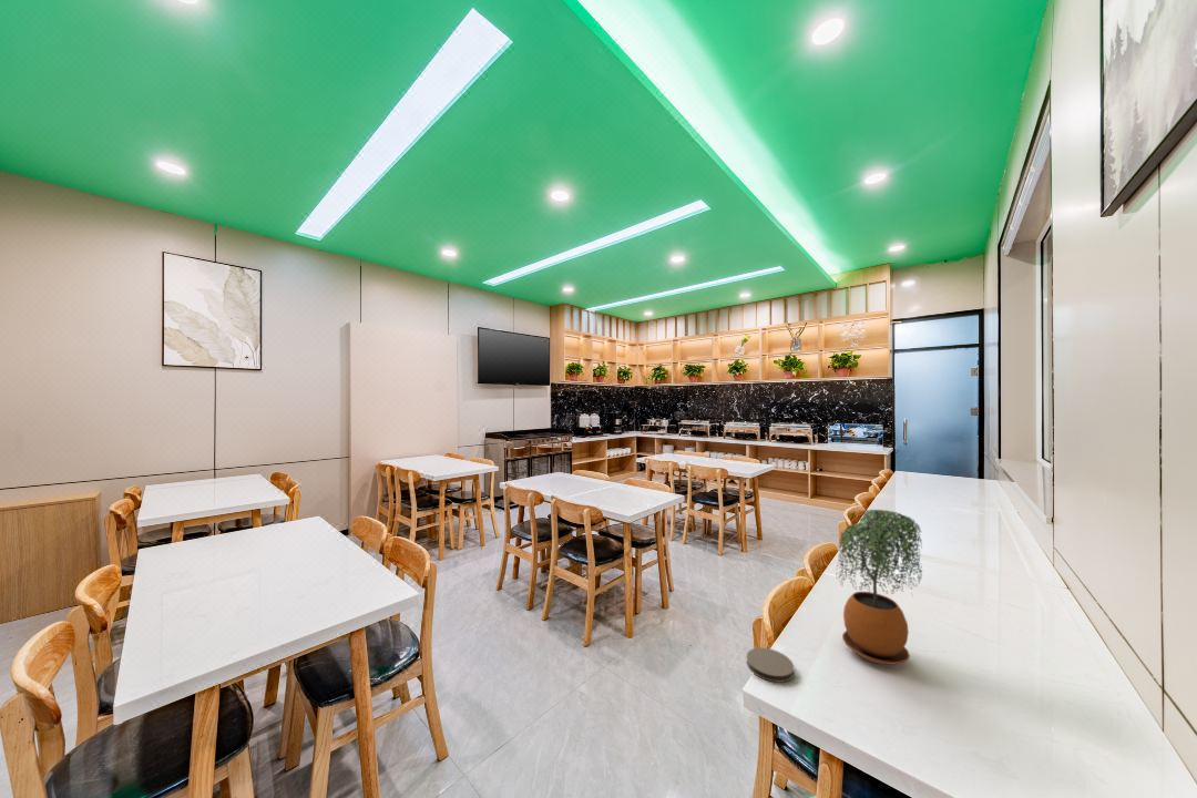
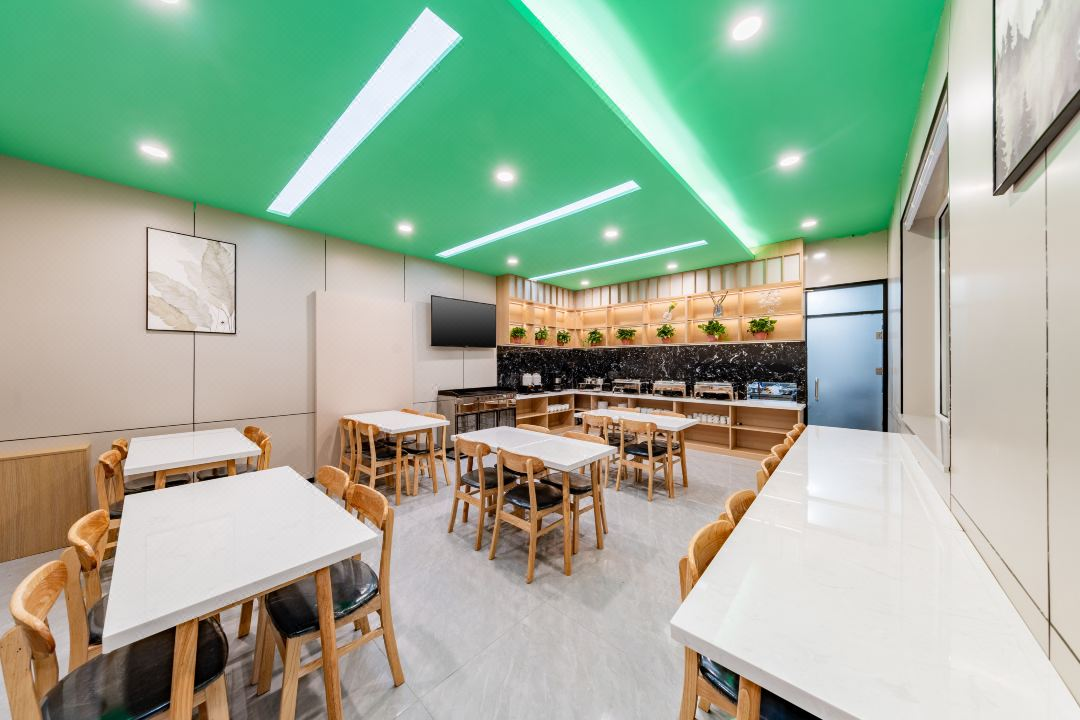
- potted plant [835,509,923,666]
- coaster [746,646,795,684]
